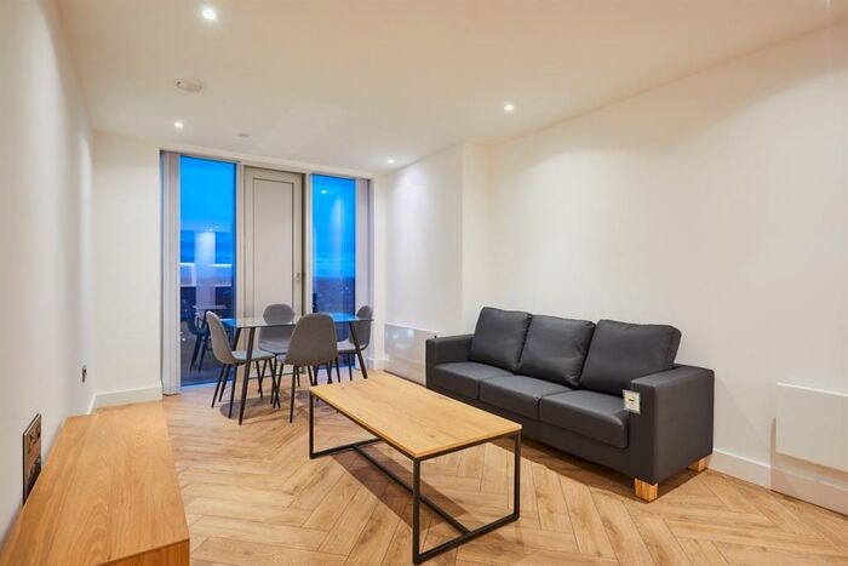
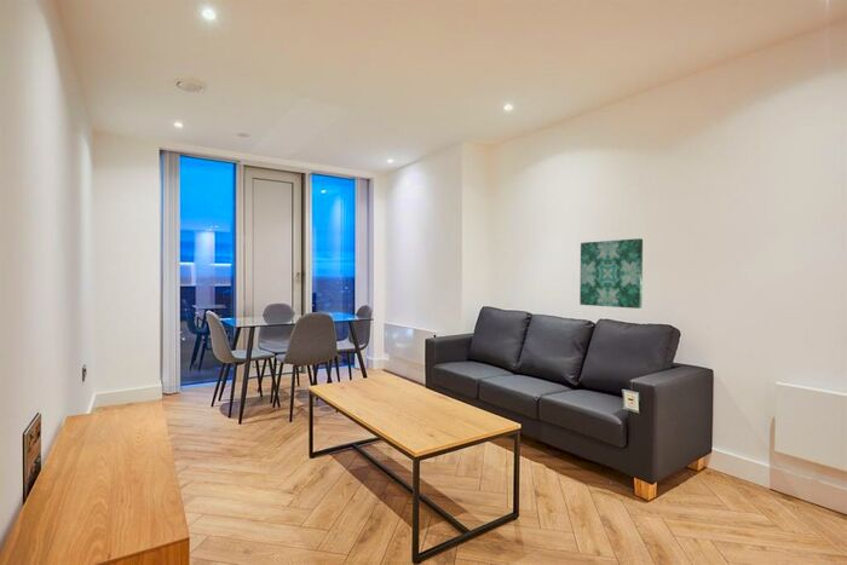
+ wall art [578,237,644,310]
